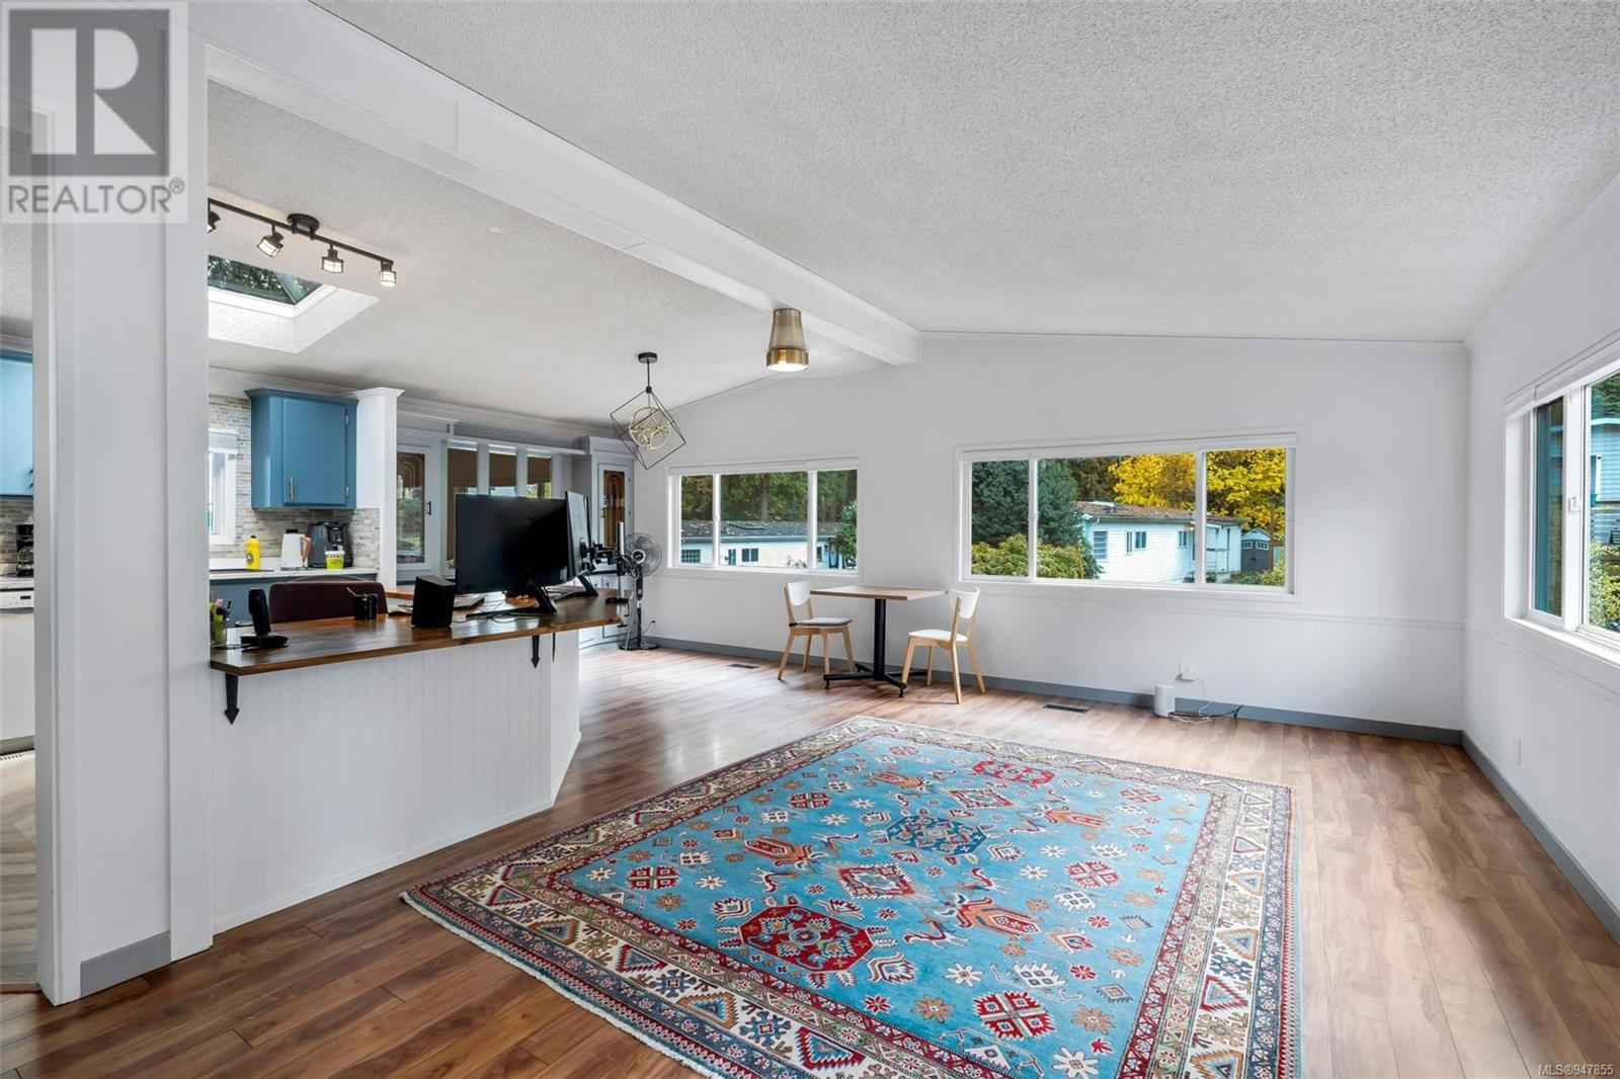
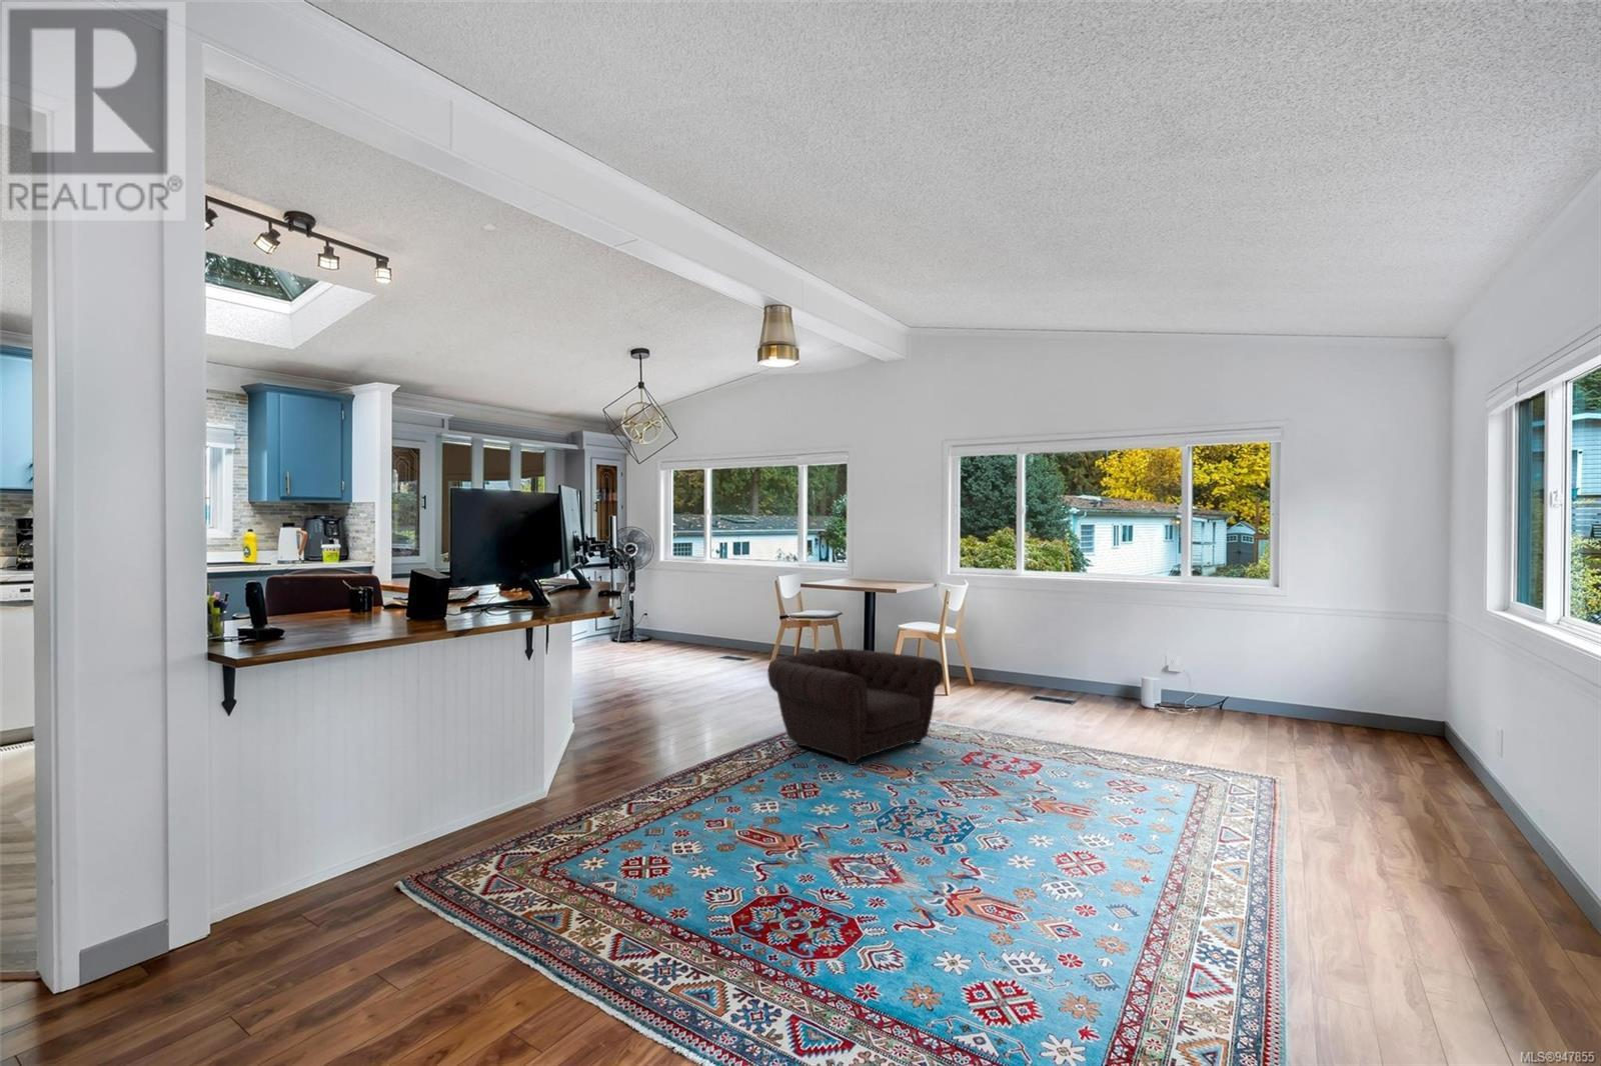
+ armchair [767,648,944,766]
